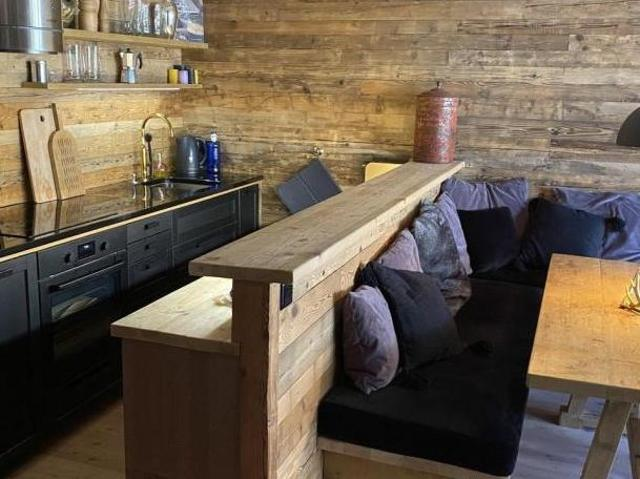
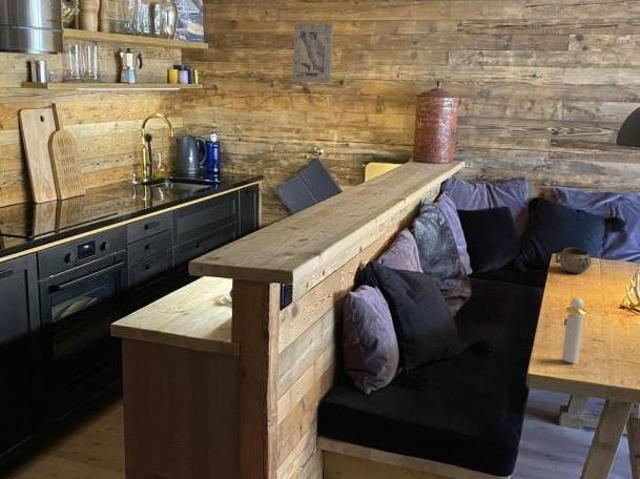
+ decorative bowl [554,247,592,274]
+ perfume bottle [561,296,588,363]
+ wall art [292,22,334,84]
